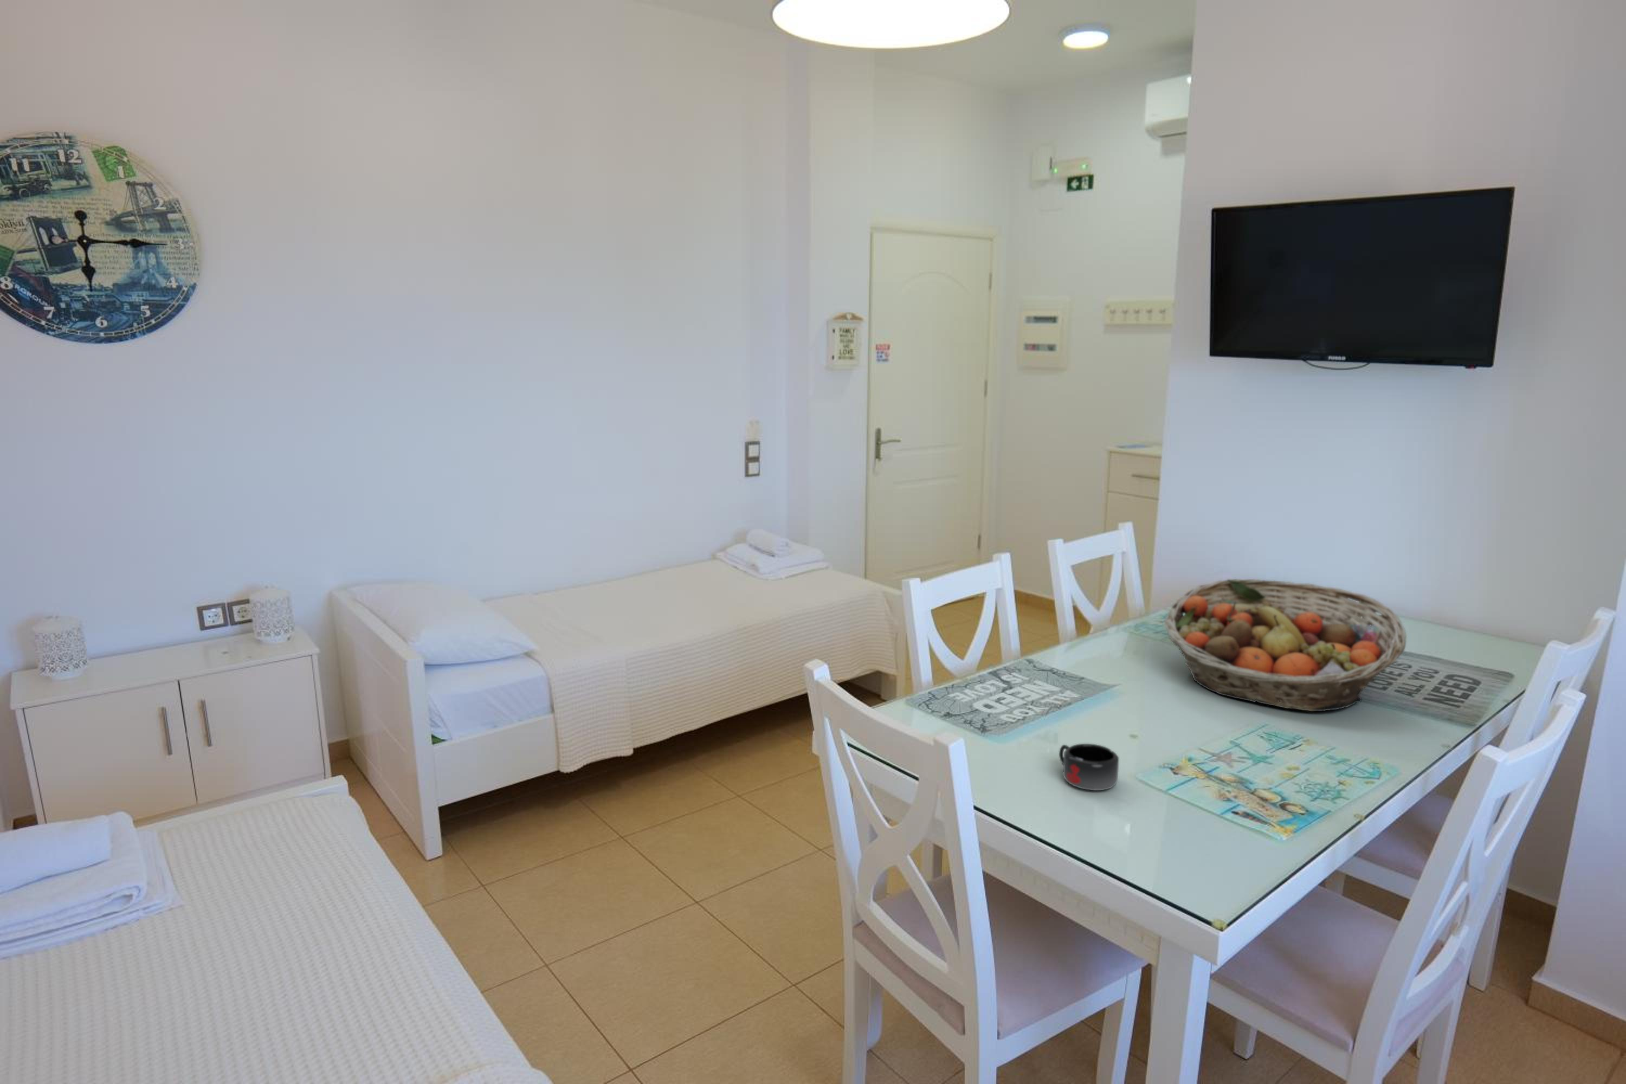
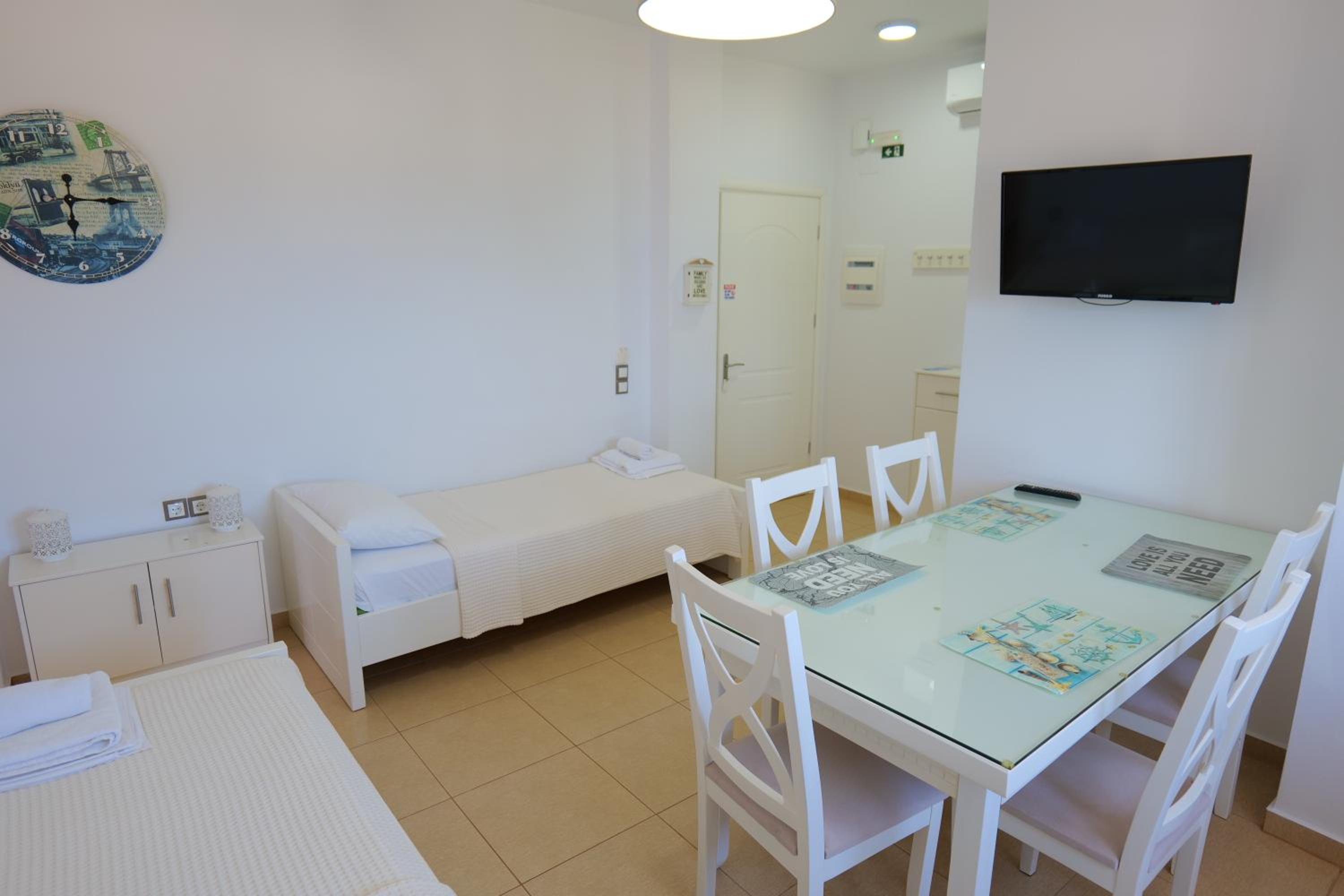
- mug [1059,743,1119,791]
- fruit basket [1164,578,1407,711]
